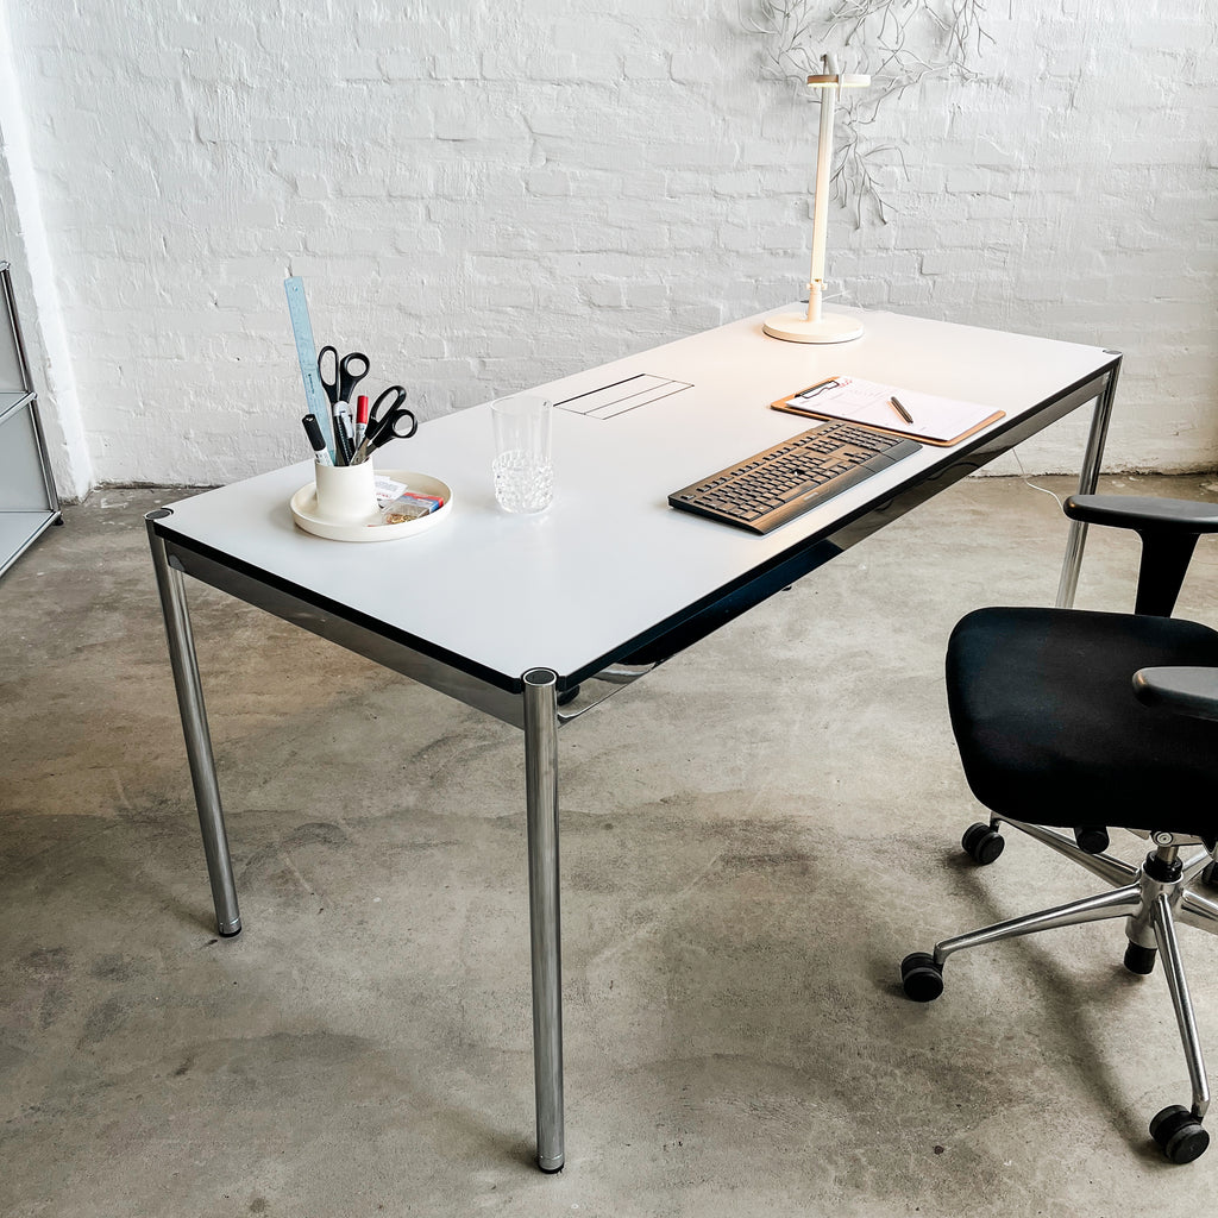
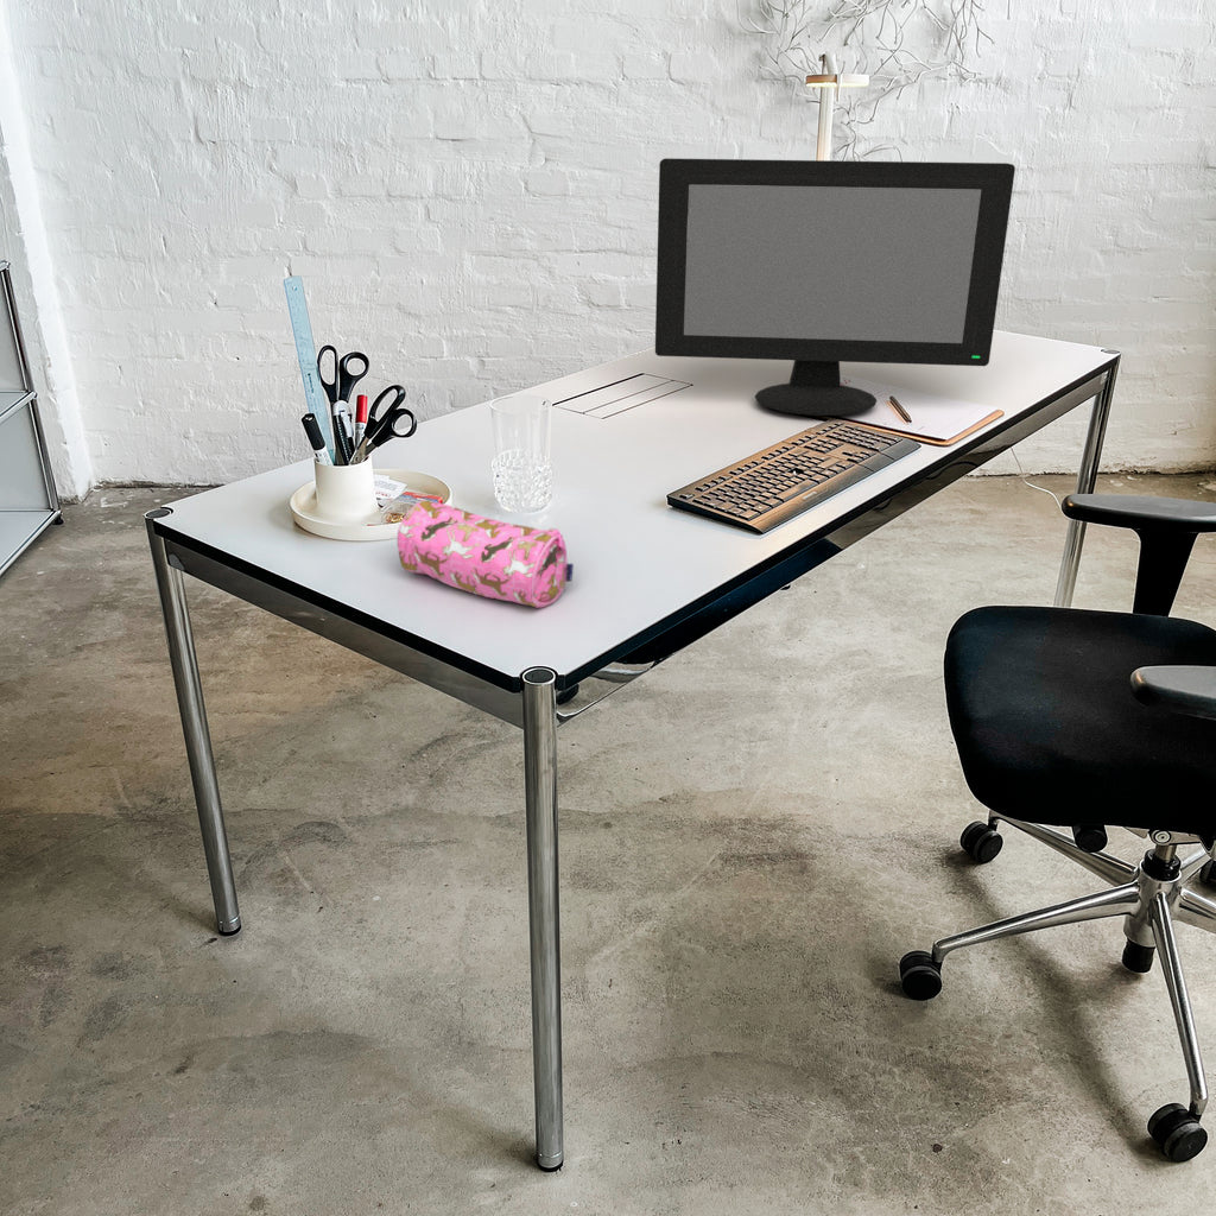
+ pencil case [395,500,575,608]
+ computer monitor [654,157,1016,417]
